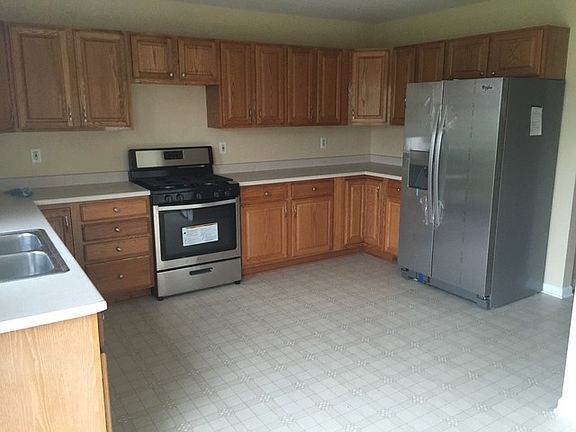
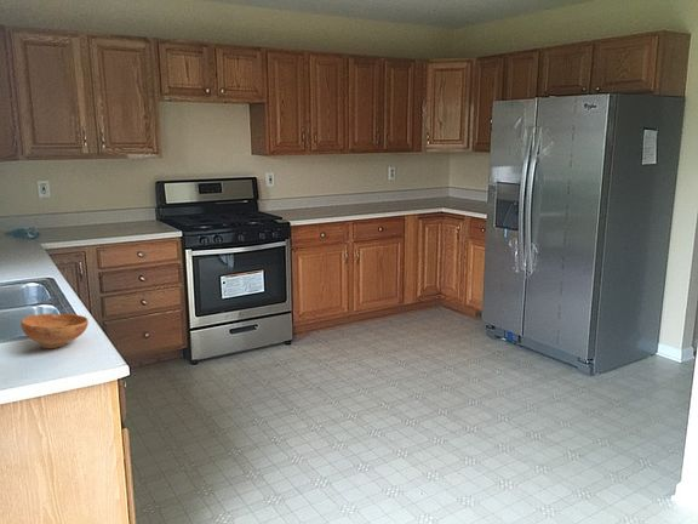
+ bowl [19,313,90,349]
